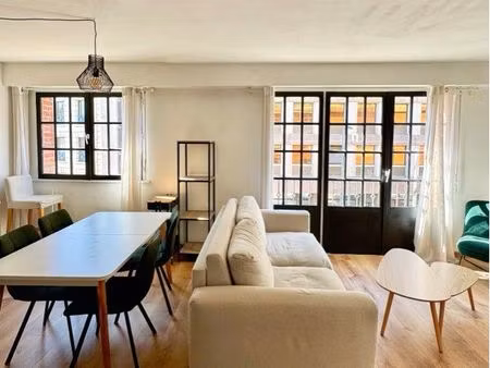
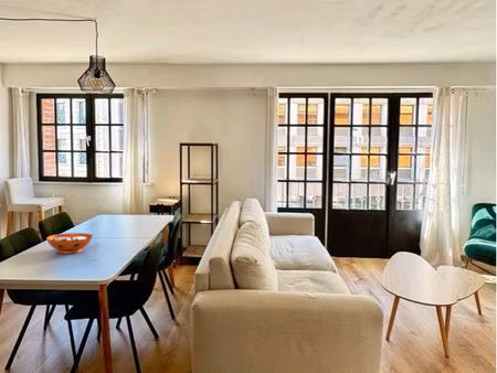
+ decorative bowl [45,232,94,255]
